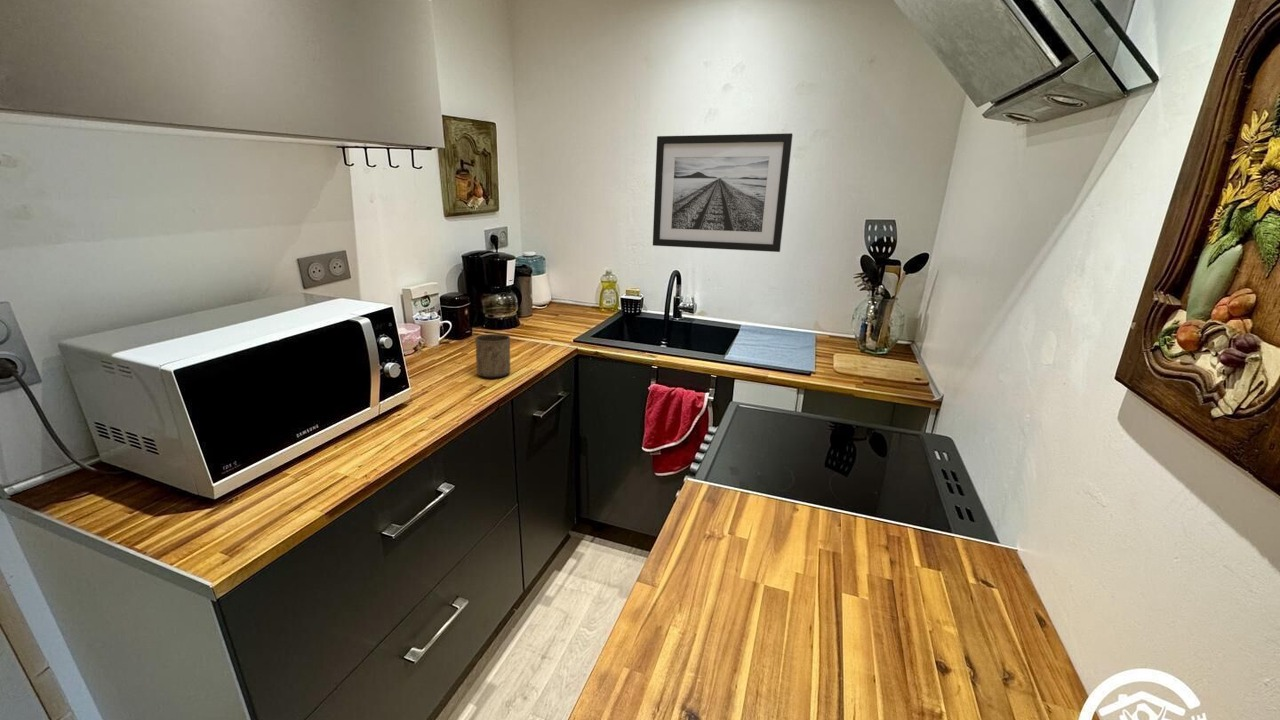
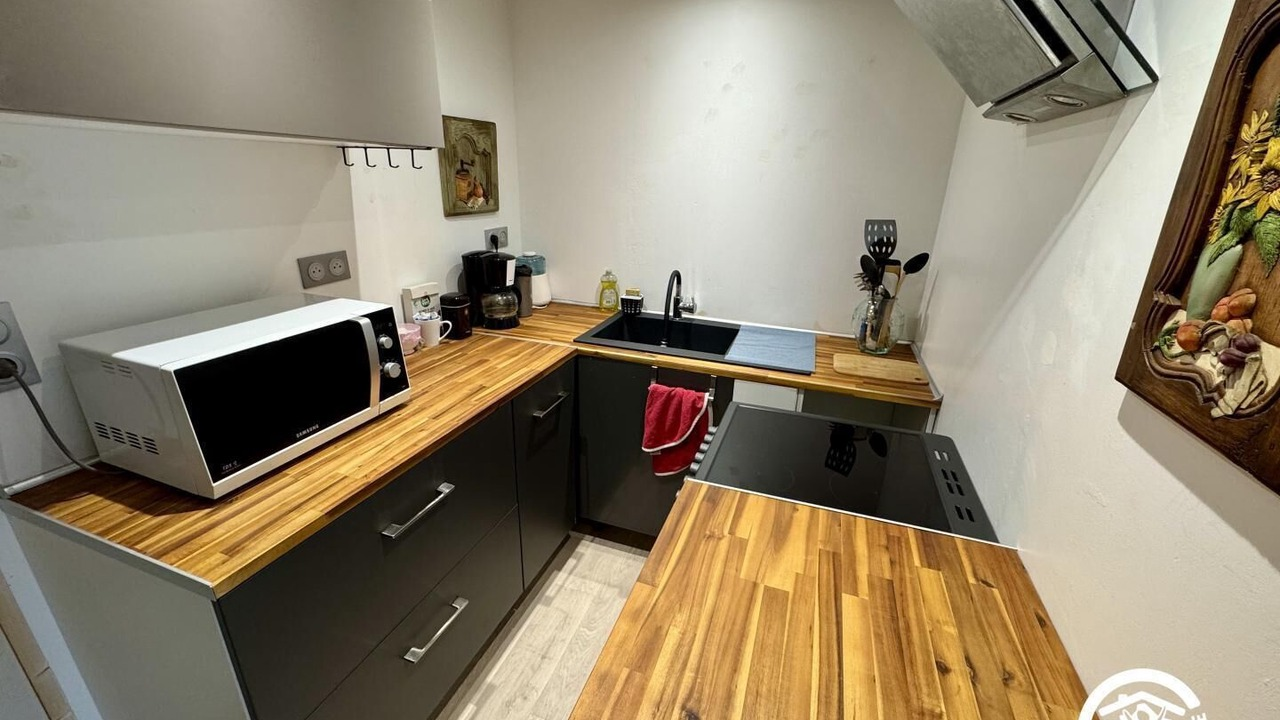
- wall art [652,132,794,253]
- cup [474,333,511,378]
